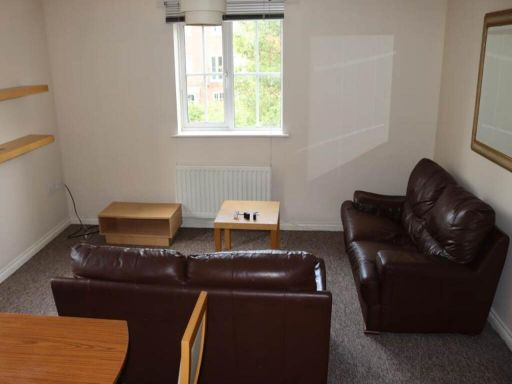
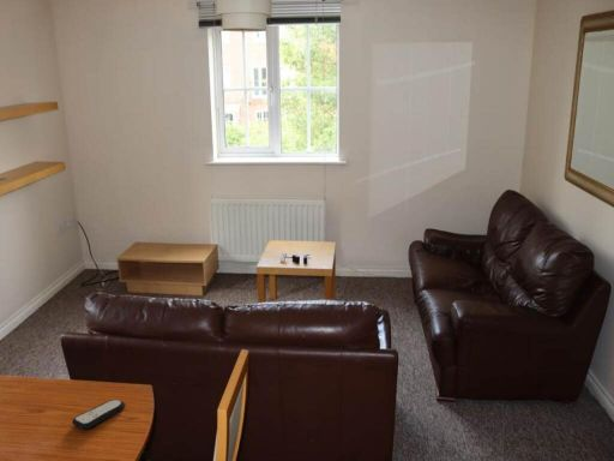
+ remote control [71,399,126,431]
